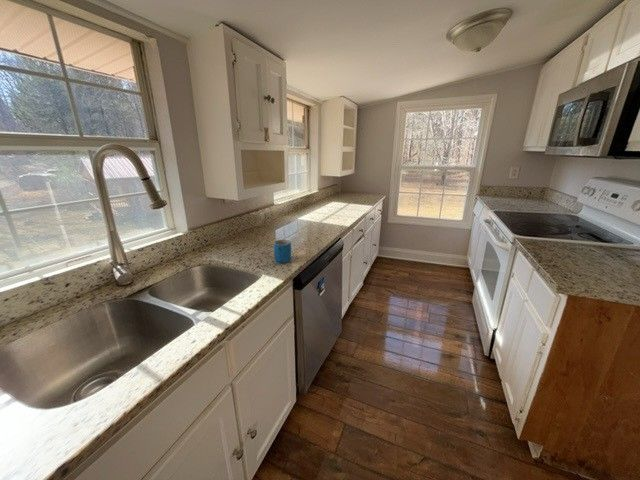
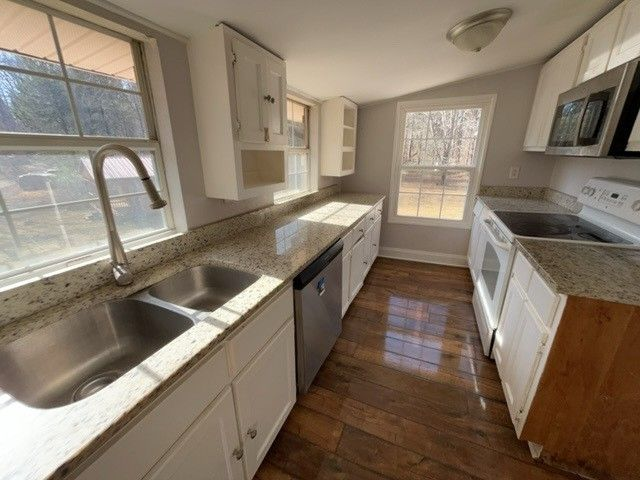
- mug [273,239,292,264]
